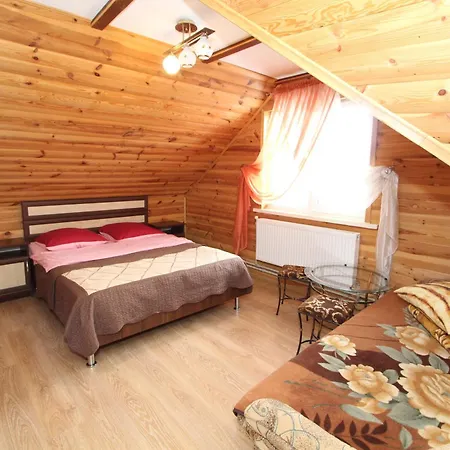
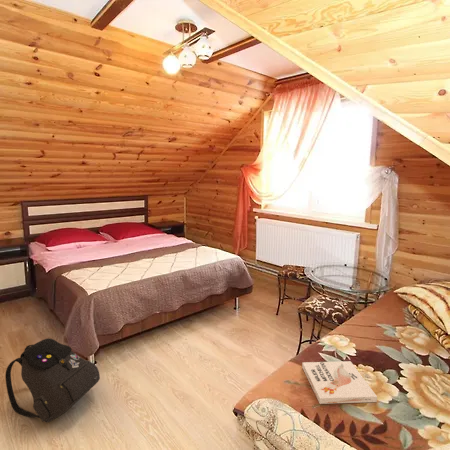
+ book [301,360,378,405]
+ backpack [4,337,101,424]
